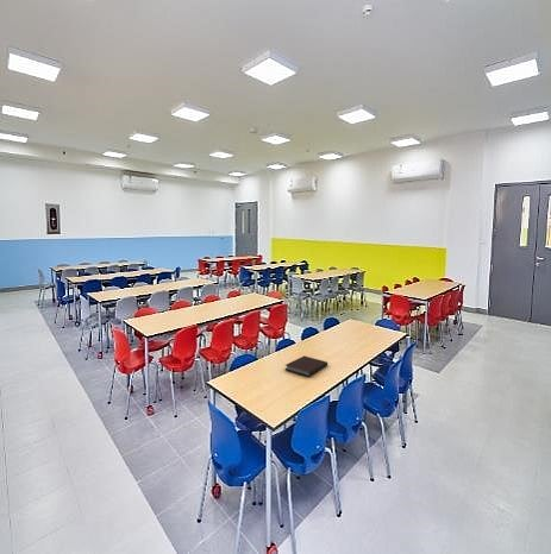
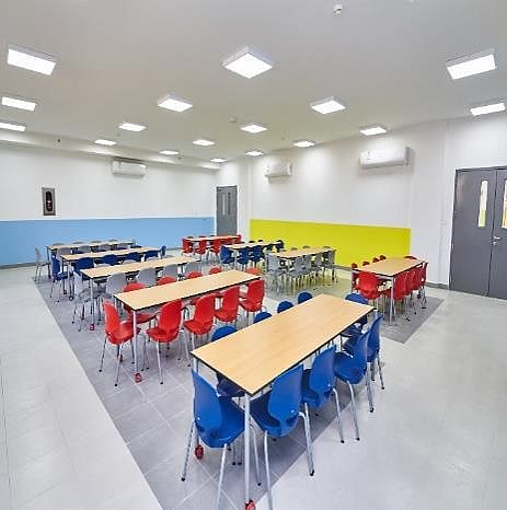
- notebook [283,355,328,378]
